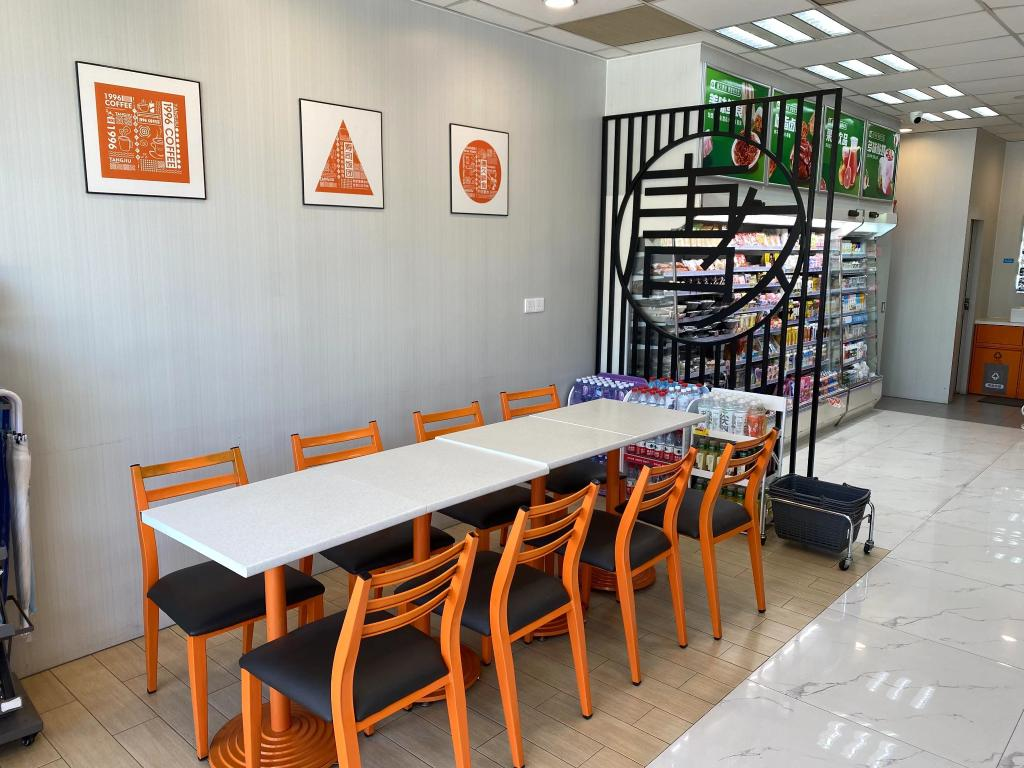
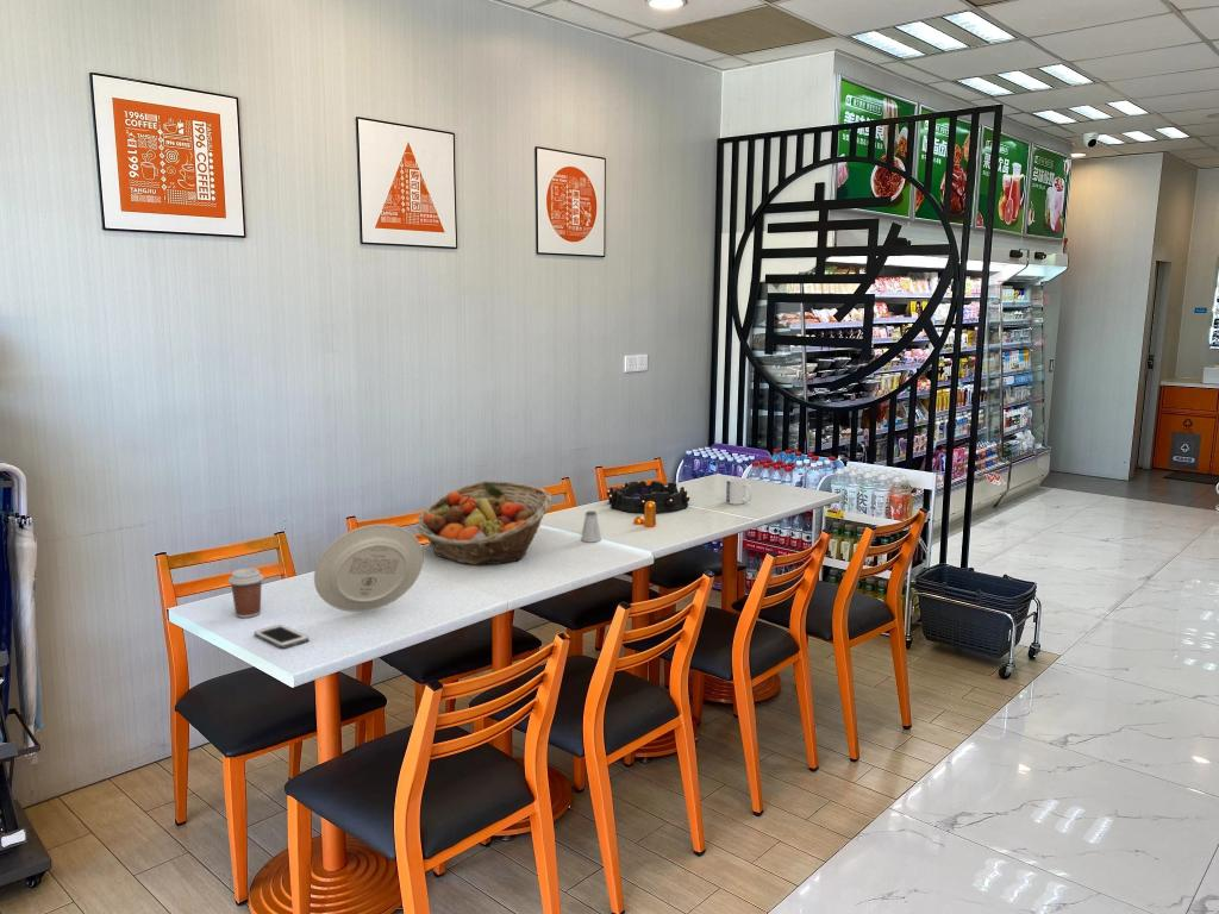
+ mug [725,477,754,506]
+ chinaware [313,522,425,613]
+ fruit basket [415,480,554,565]
+ cell phone [254,624,311,650]
+ pepper shaker [632,501,657,528]
+ saltshaker [580,509,602,544]
+ coffee cup [227,568,265,619]
+ decorative bowl [606,480,690,514]
